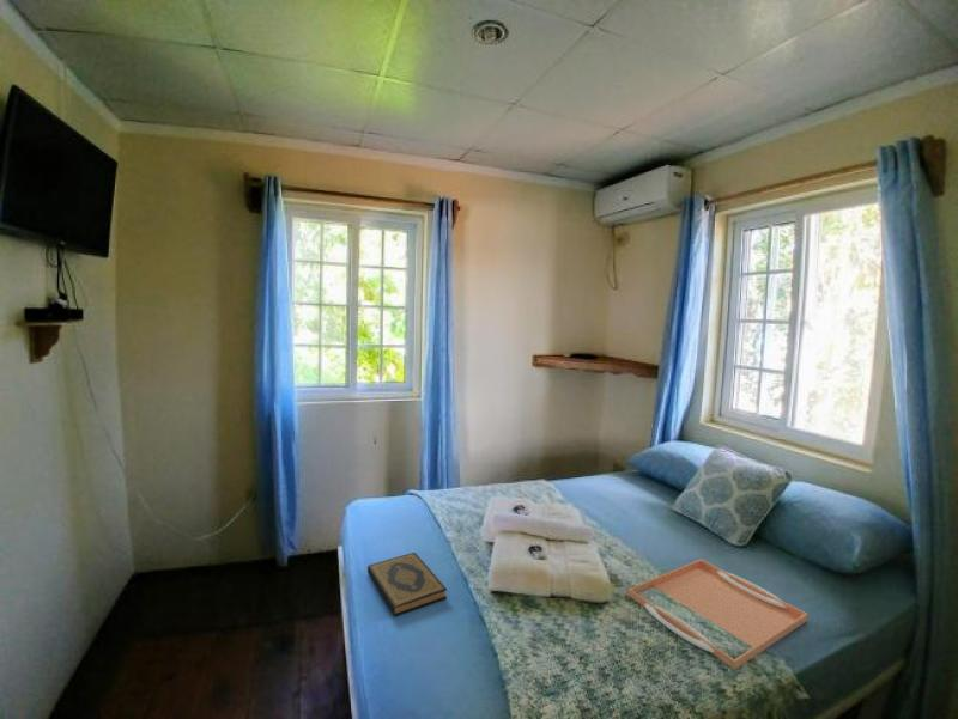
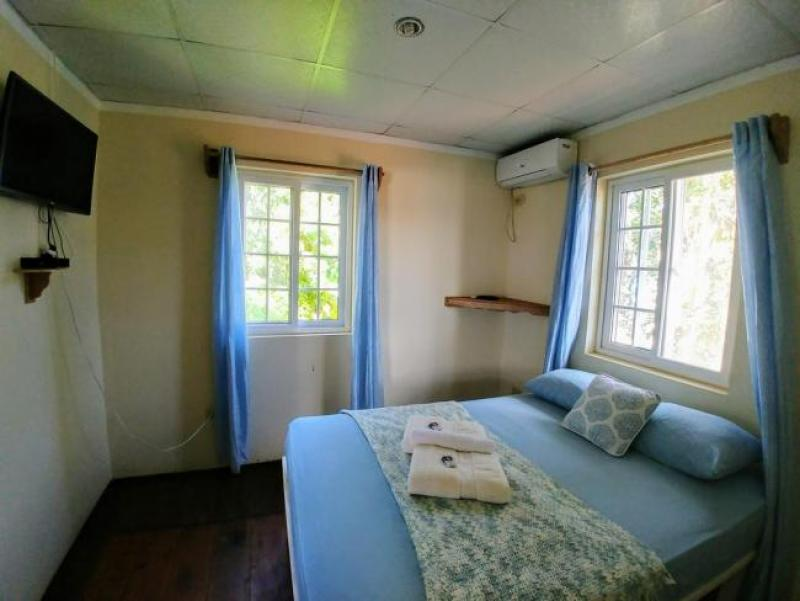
- serving tray [626,559,810,671]
- hardback book [366,552,448,617]
